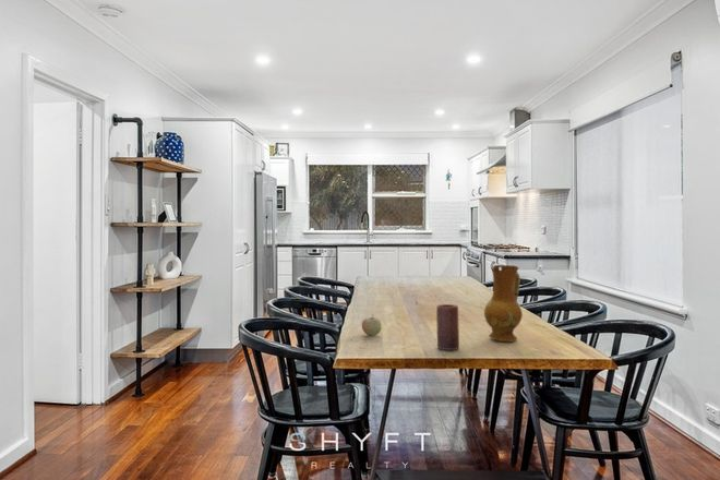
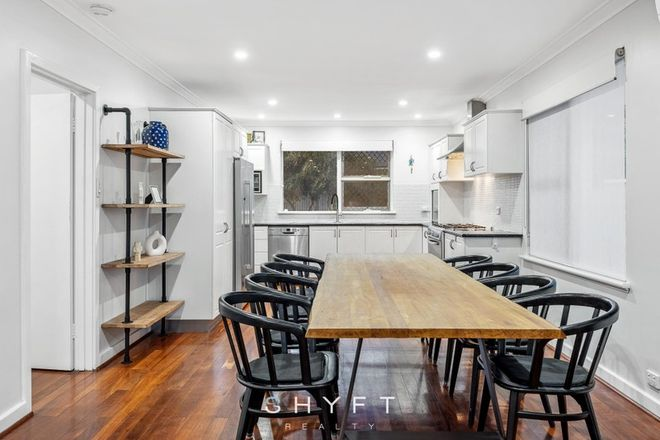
- ceramic jug [483,264,524,343]
- fruit [361,314,383,337]
- candle [435,303,460,351]
